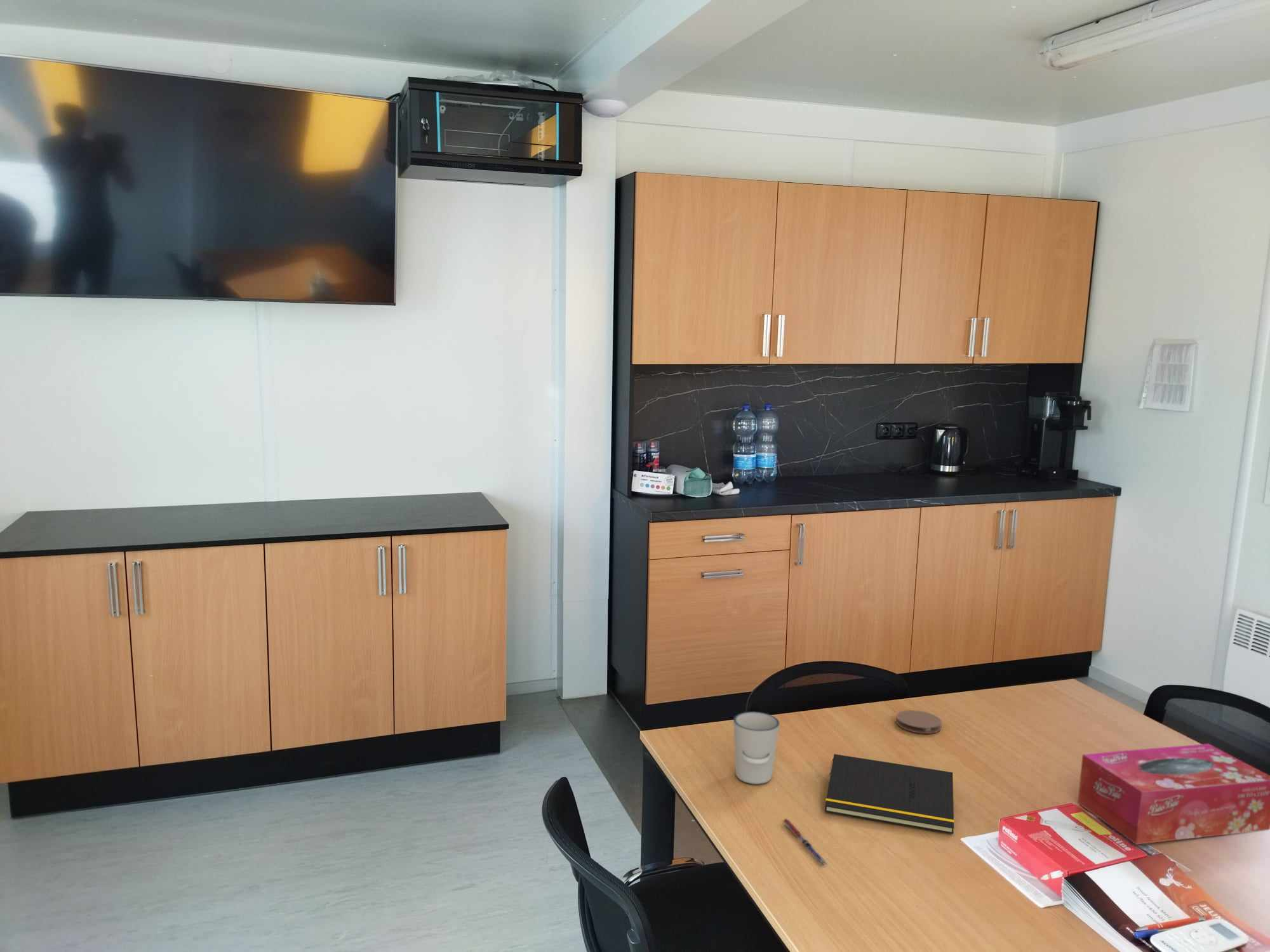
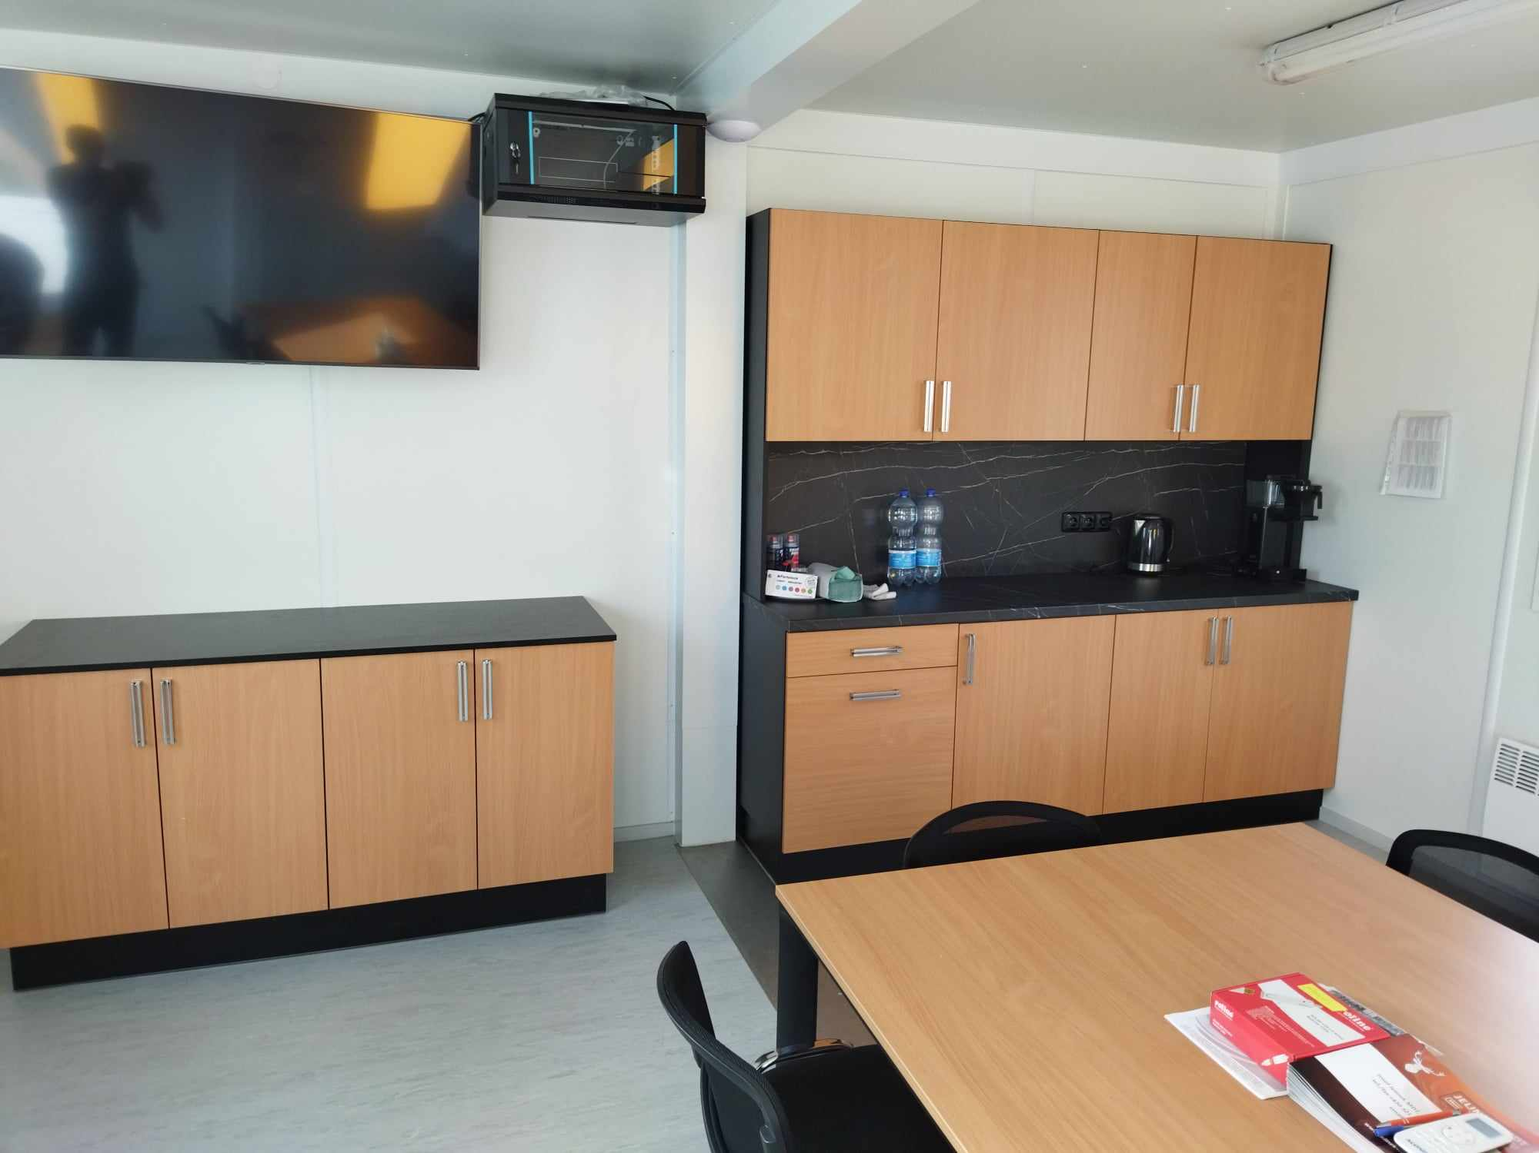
- notepad [824,753,955,835]
- coaster [896,710,942,734]
- tissue box [1077,743,1270,845]
- pen [782,818,828,866]
- cup [733,711,780,785]
